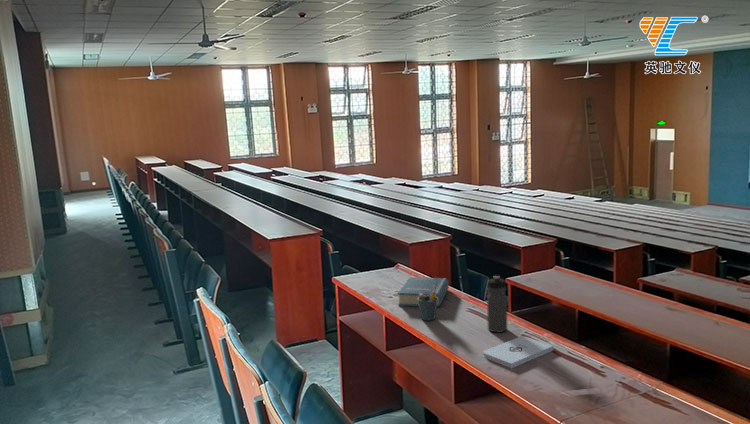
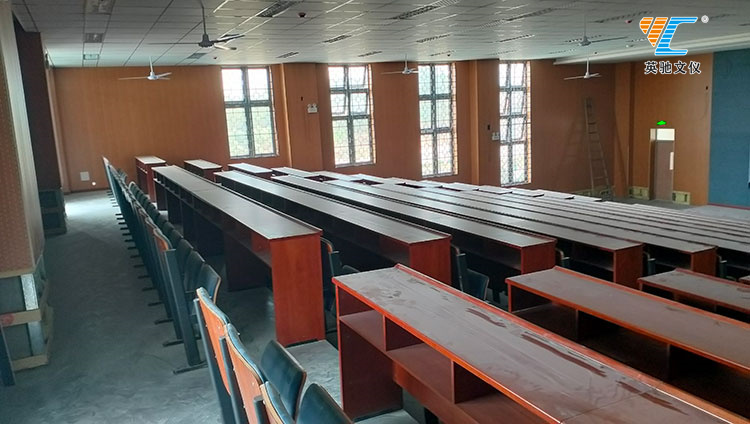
- pen holder [417,285,438,322]
- water bottle [486,275,508,333]
- notepad [482,335,554,369]
- hardback book [397,276,450,308]
